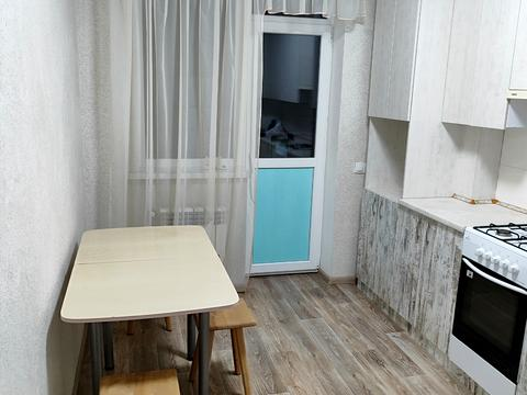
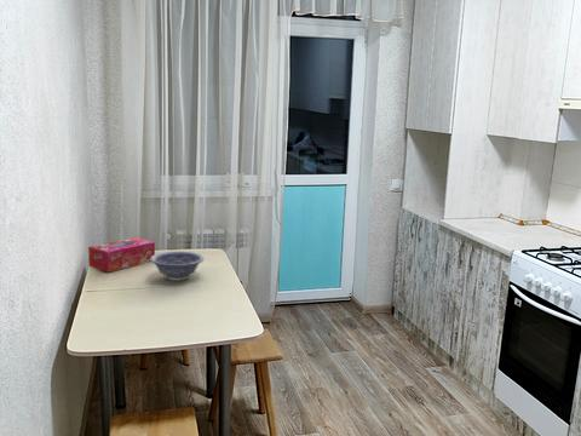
+ tissue box [87,236,156,274]
+ decorative bowl [150,251,205,282]
